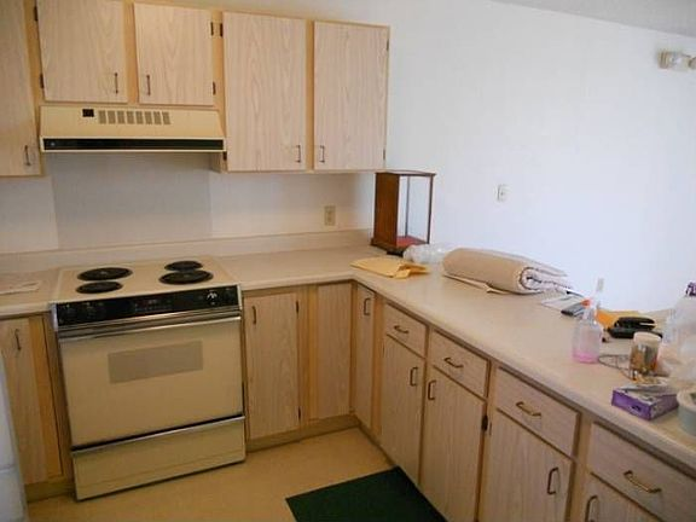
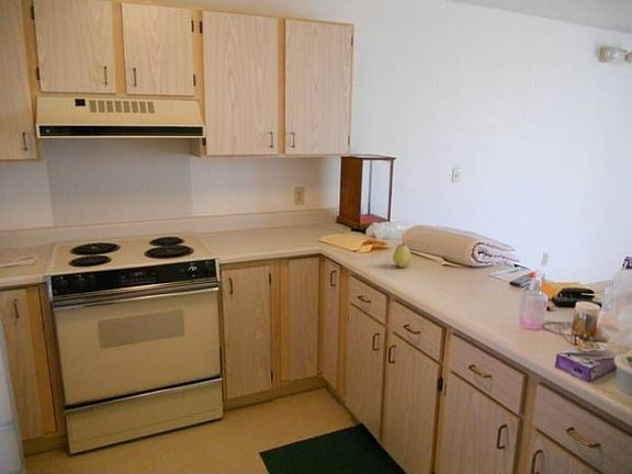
+ fruit [392,242,413,269]
